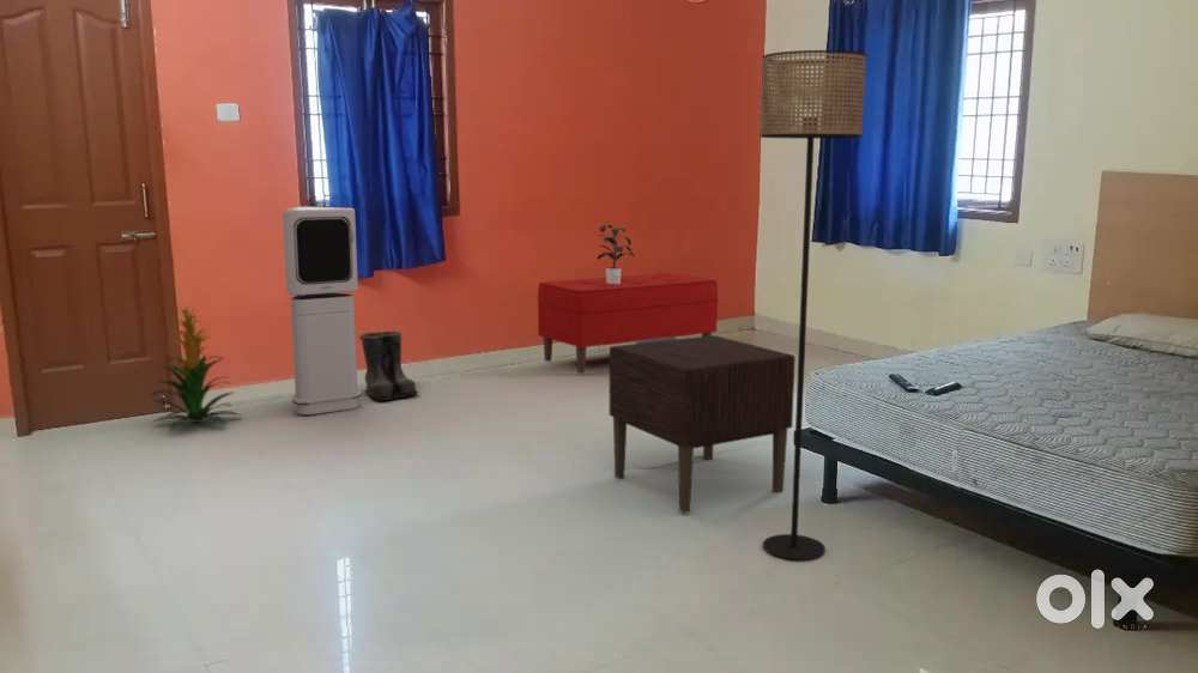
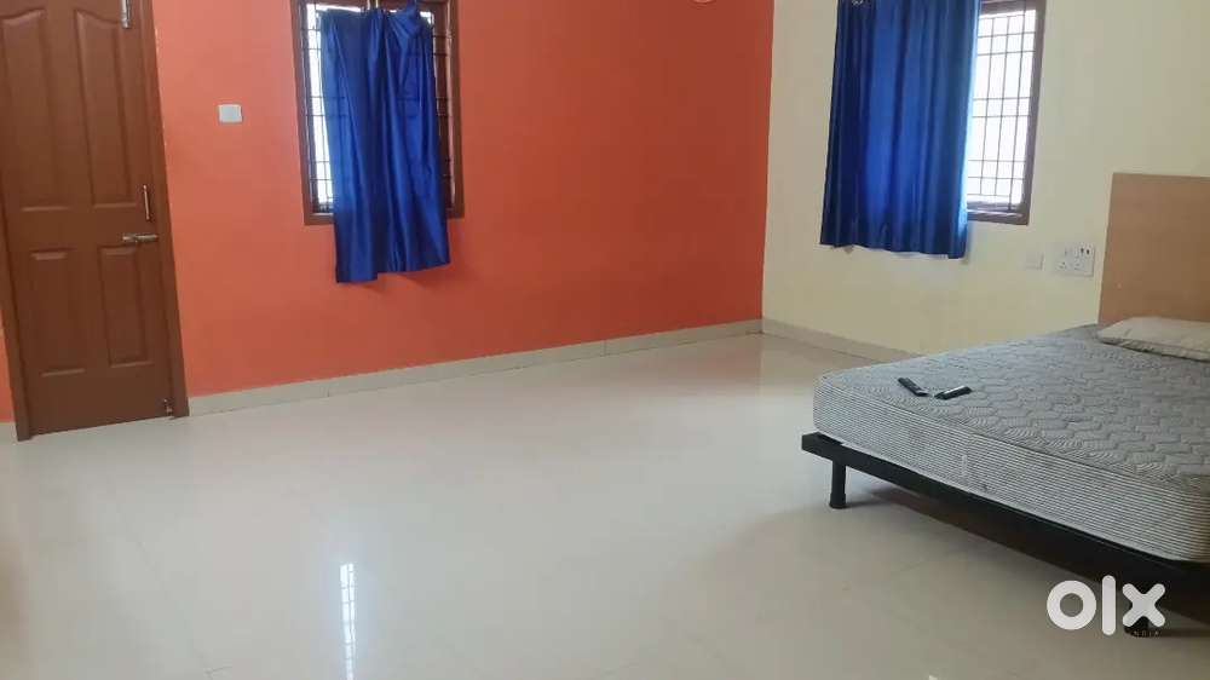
- boots [358,329,420,401]
- floor lamp [758,49,867,562]
- potted plant [597,224,636,284]
- indoor plant [147,301,244,431]
- bench [537,272,719,374]
- air purifier [282,205,363,416]
- nightstand [609,334,797,514]
